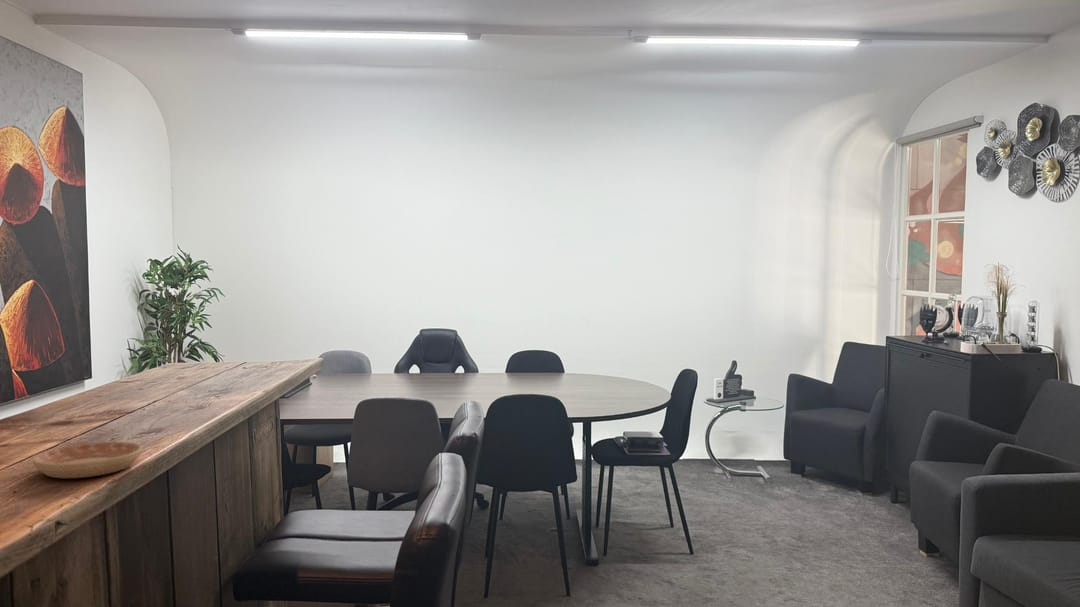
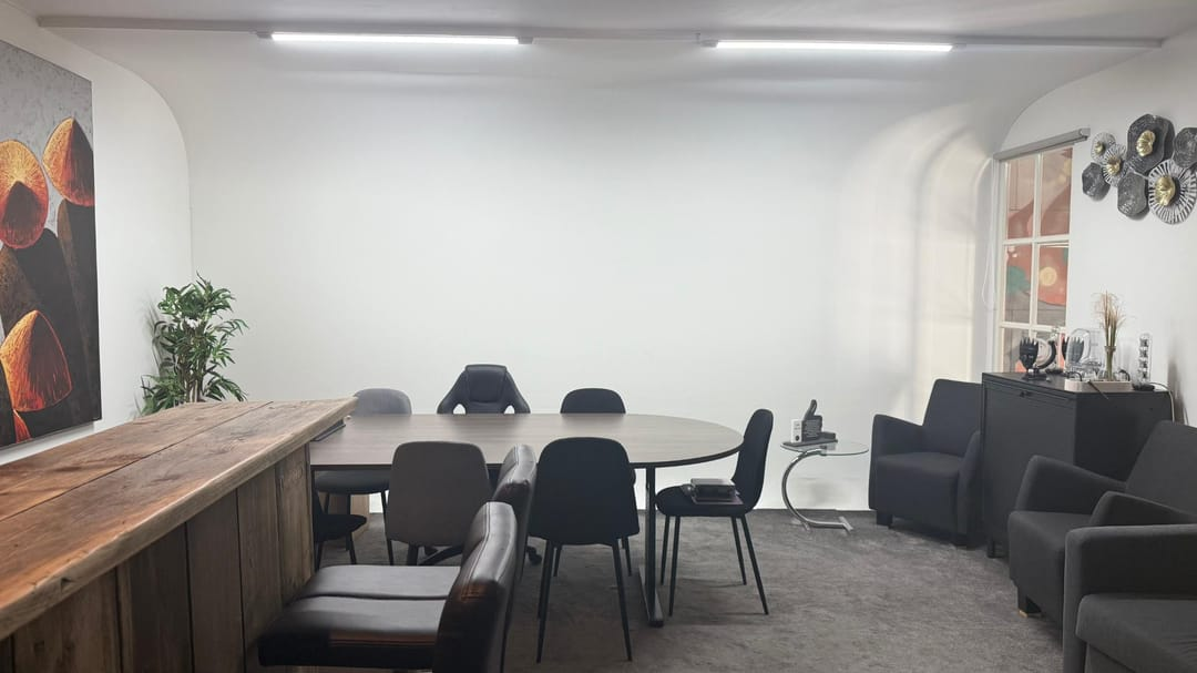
- saucer [32,441,143,479]
